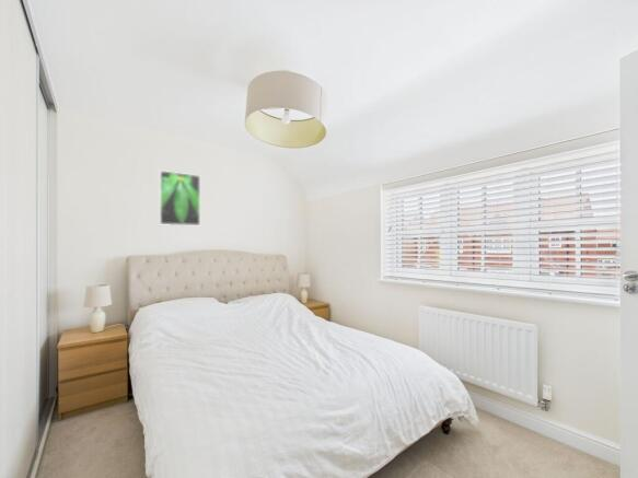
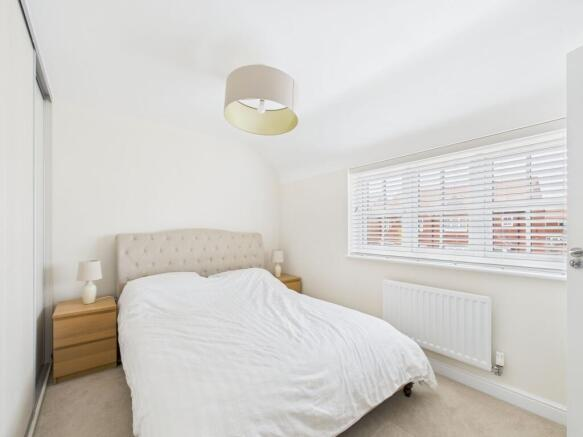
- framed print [159,170,201,226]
